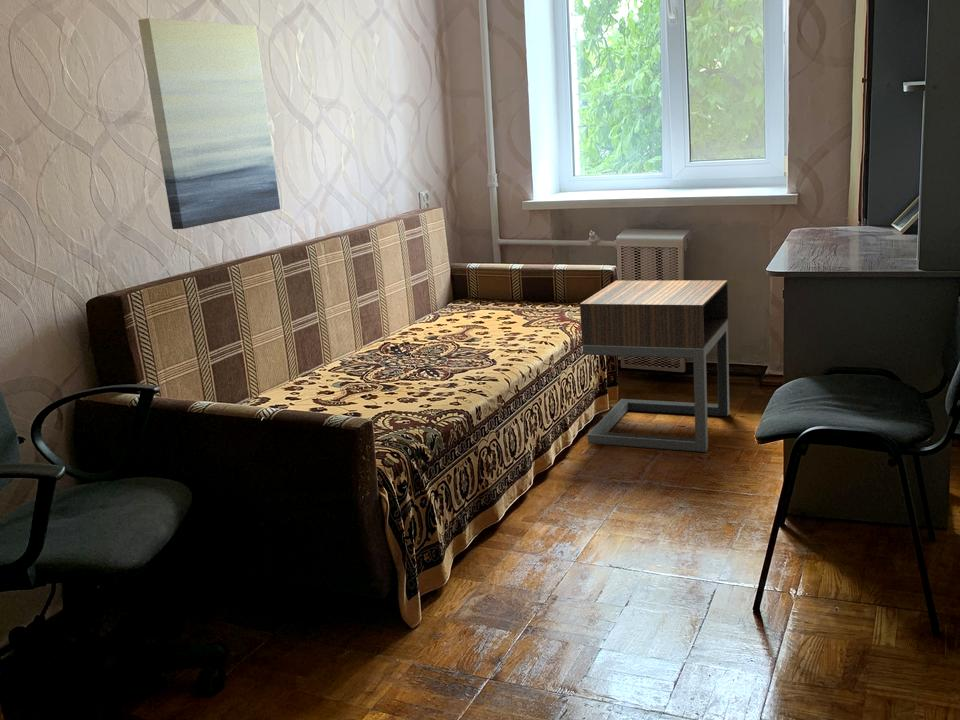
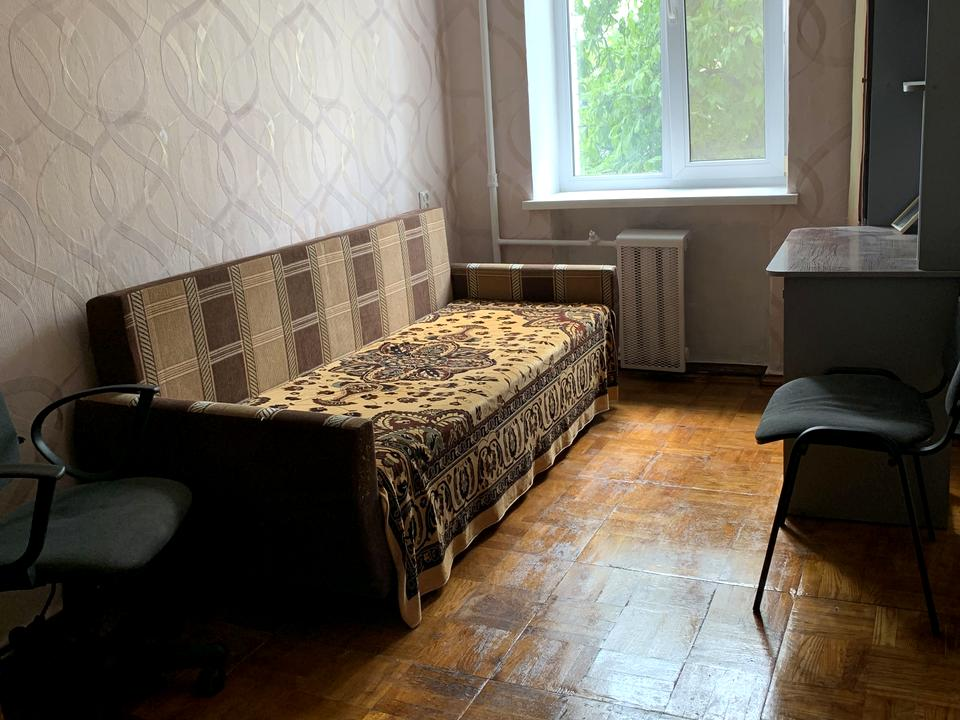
- wall art [137,17,281,230]
- nightstand [579,279,730,453]
